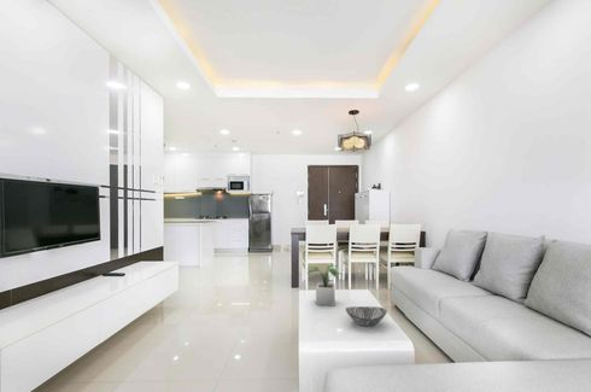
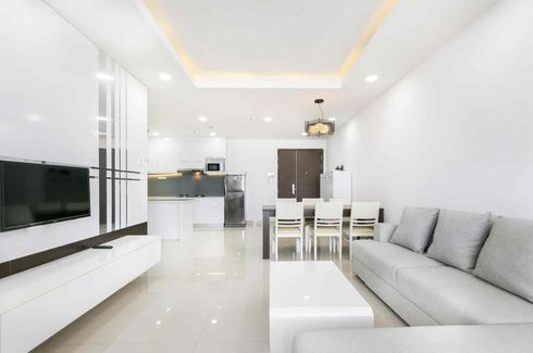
- decorative bowl [345,305,388,327]
- potted plant [306,264,345,306]
